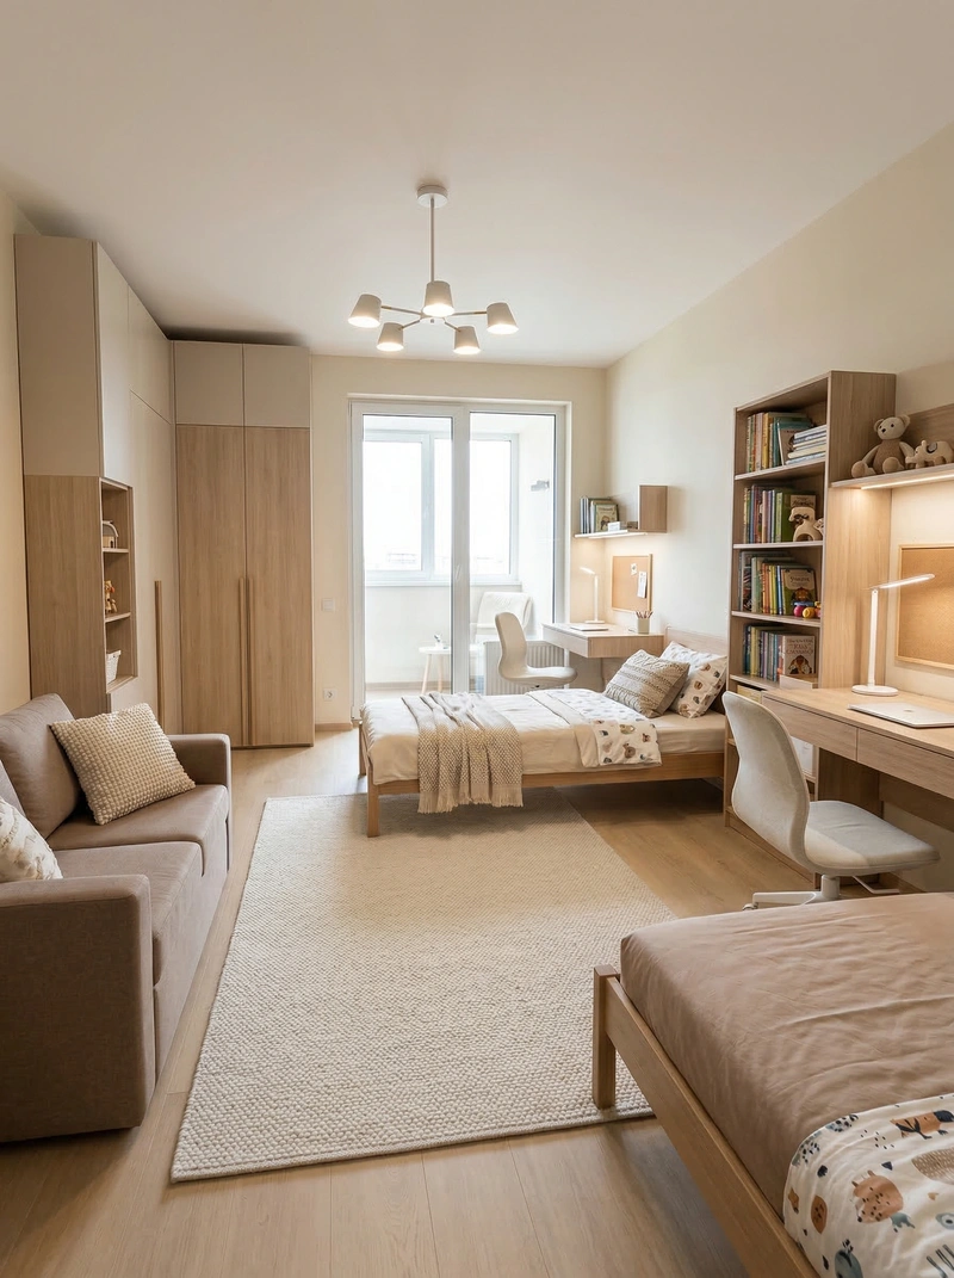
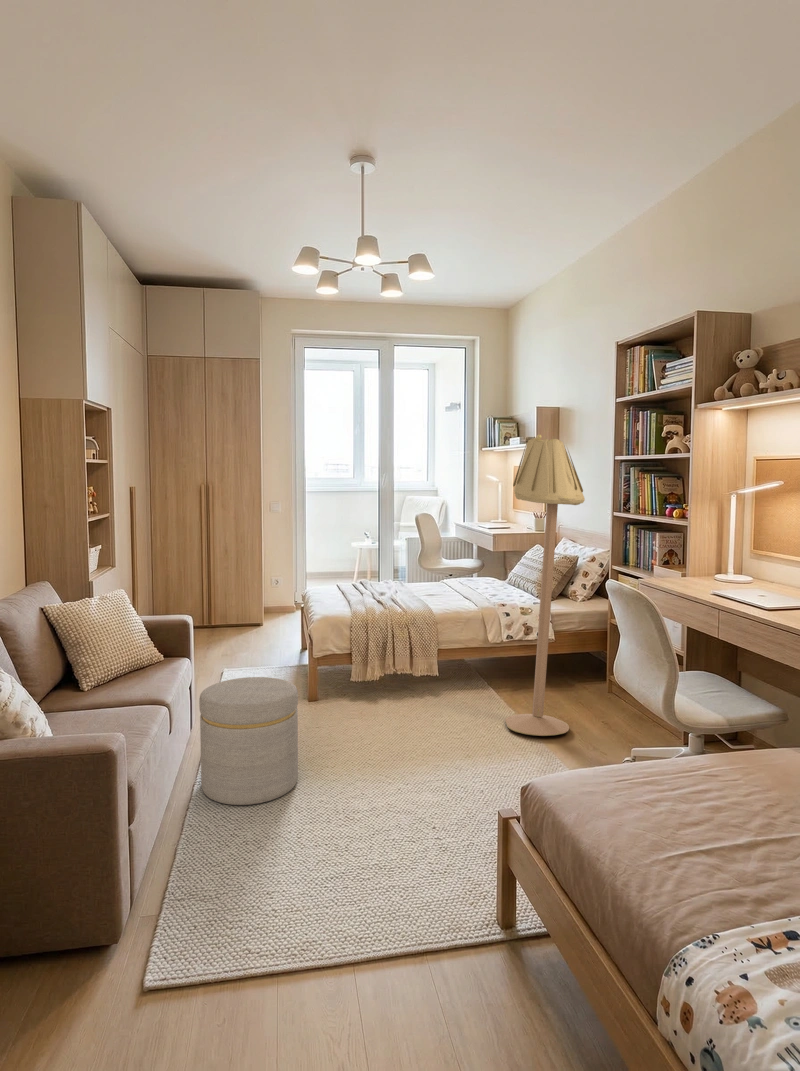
+ floor lamp [505,433,586,737]
+ ottoman [198,676,299,806]
